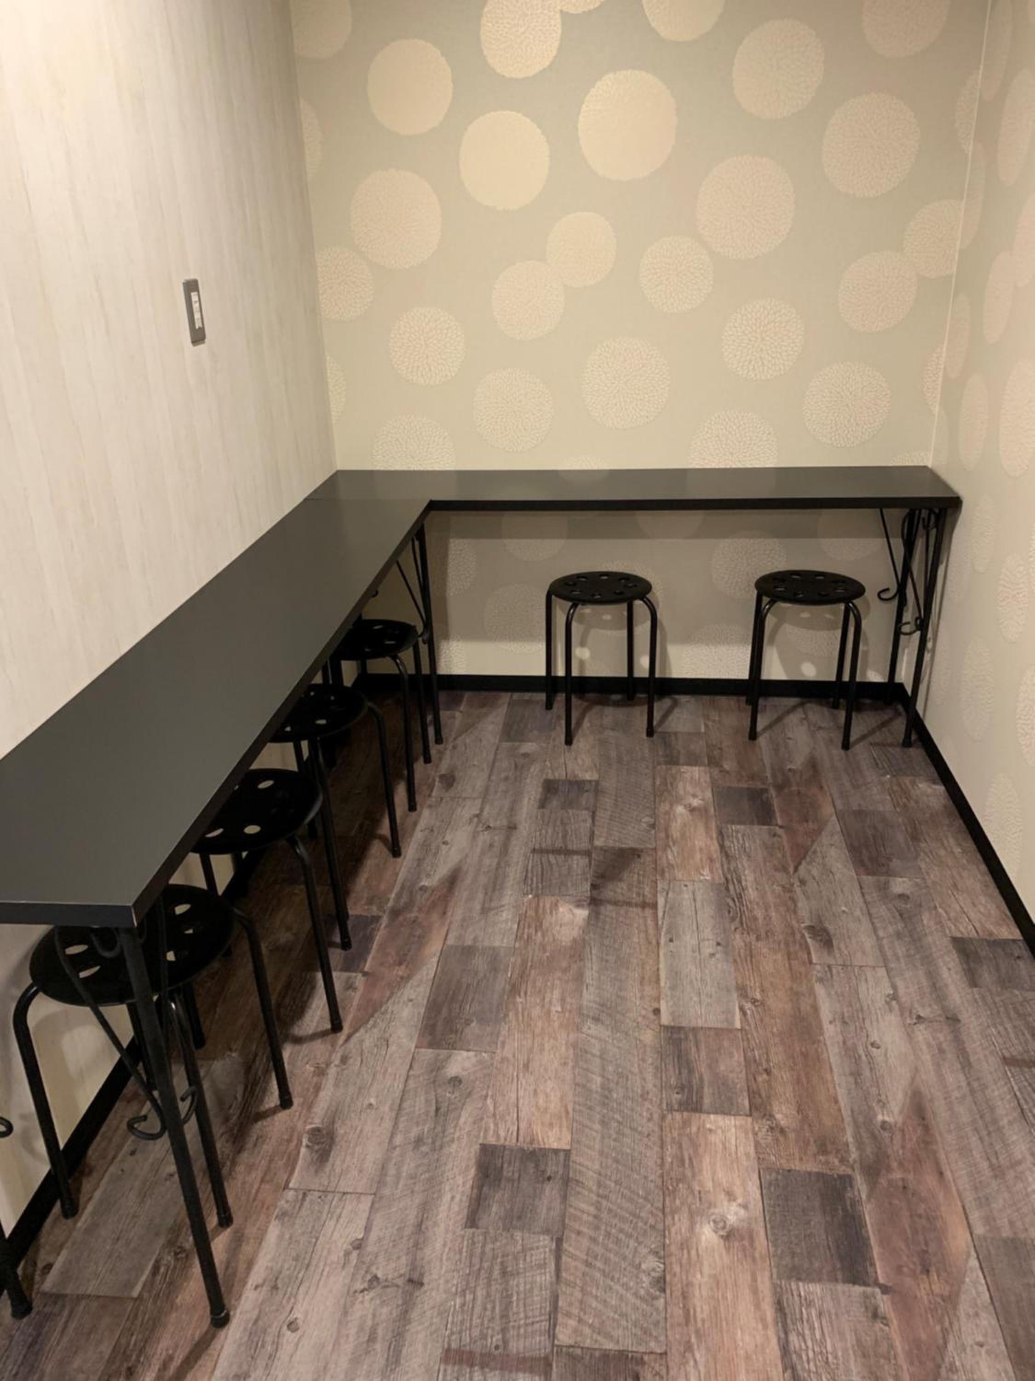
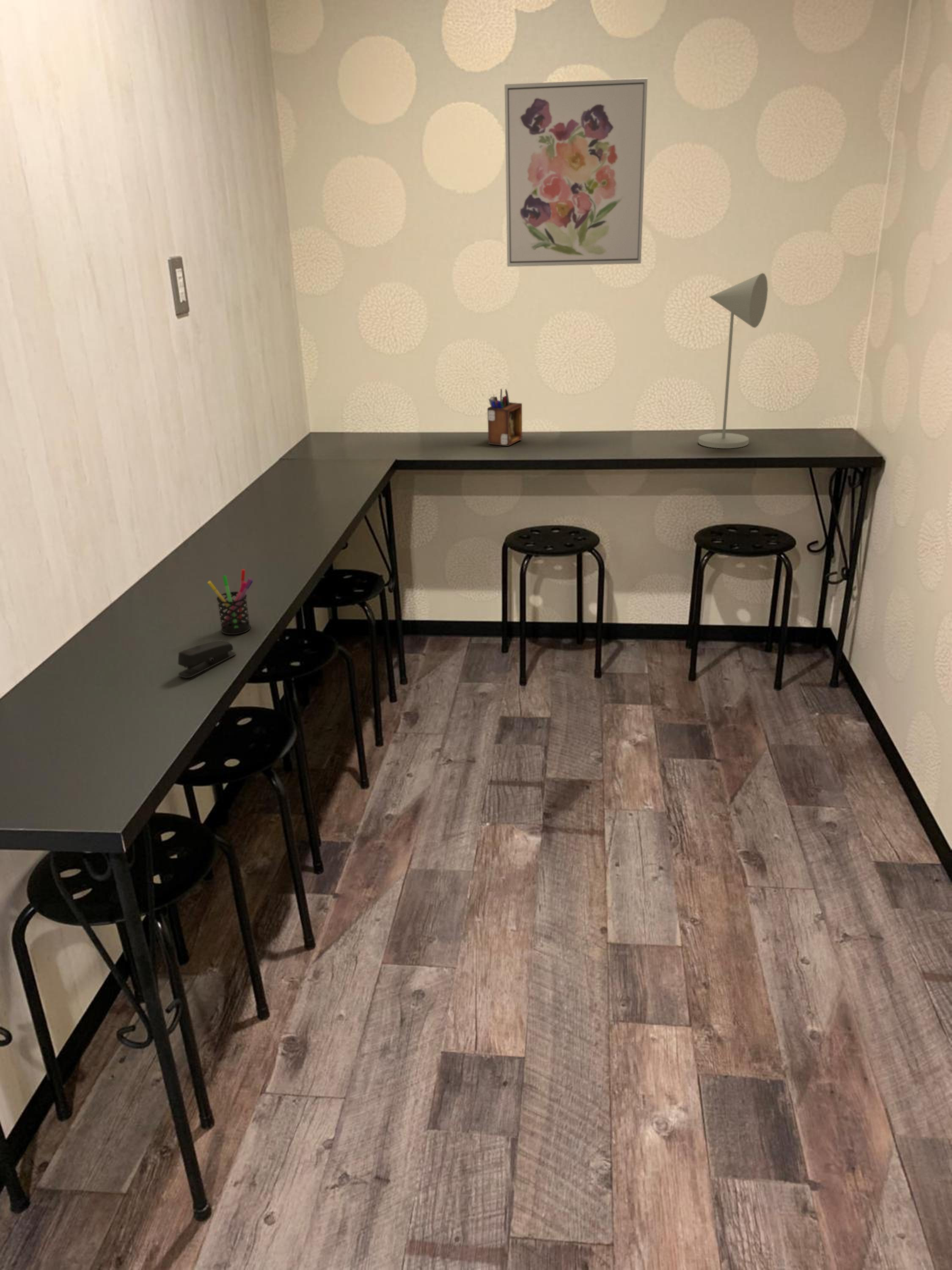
+ wall art [504,77,648,267]
+ desk organizer [487,388,523,447]
+ stapler [178,640,236,678]
+ desk lamp [698,273,768,449]
+ pen holder [207,569,253,635]
